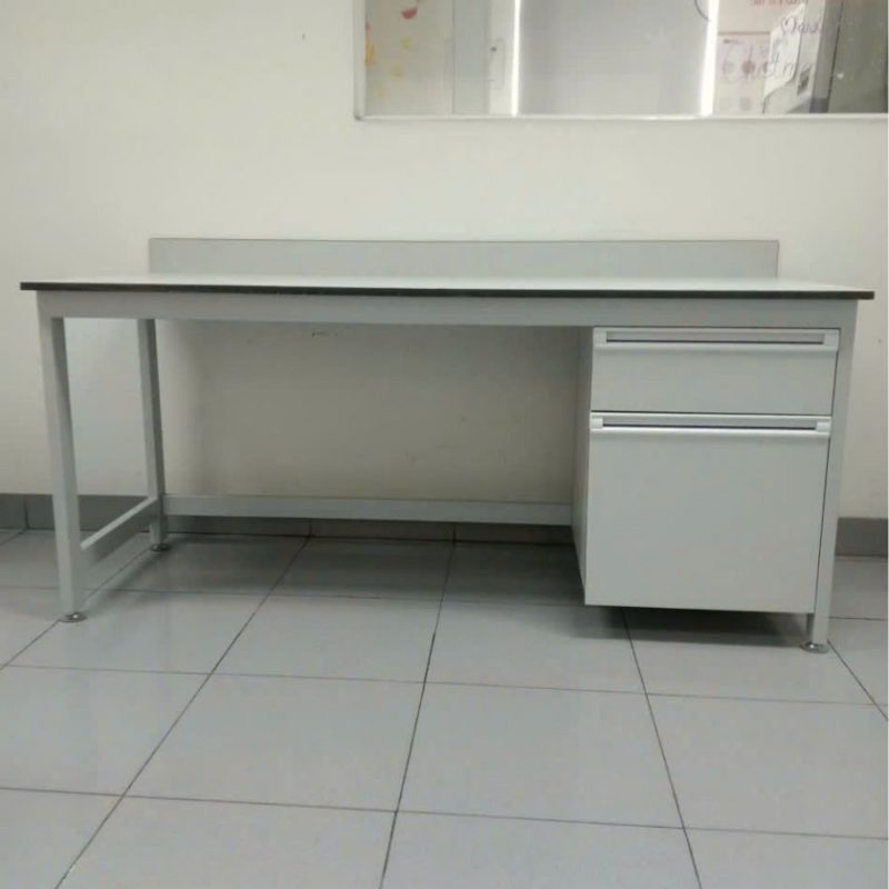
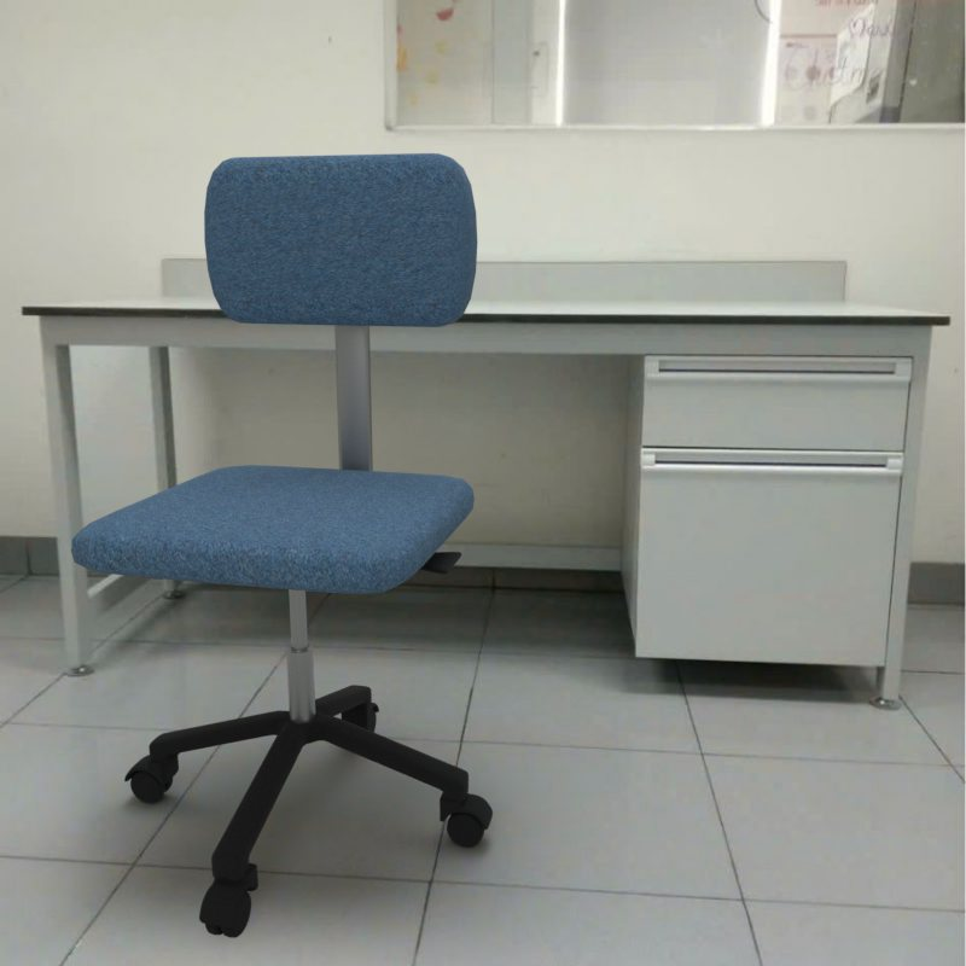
+ office chair [70,152,494,939]
